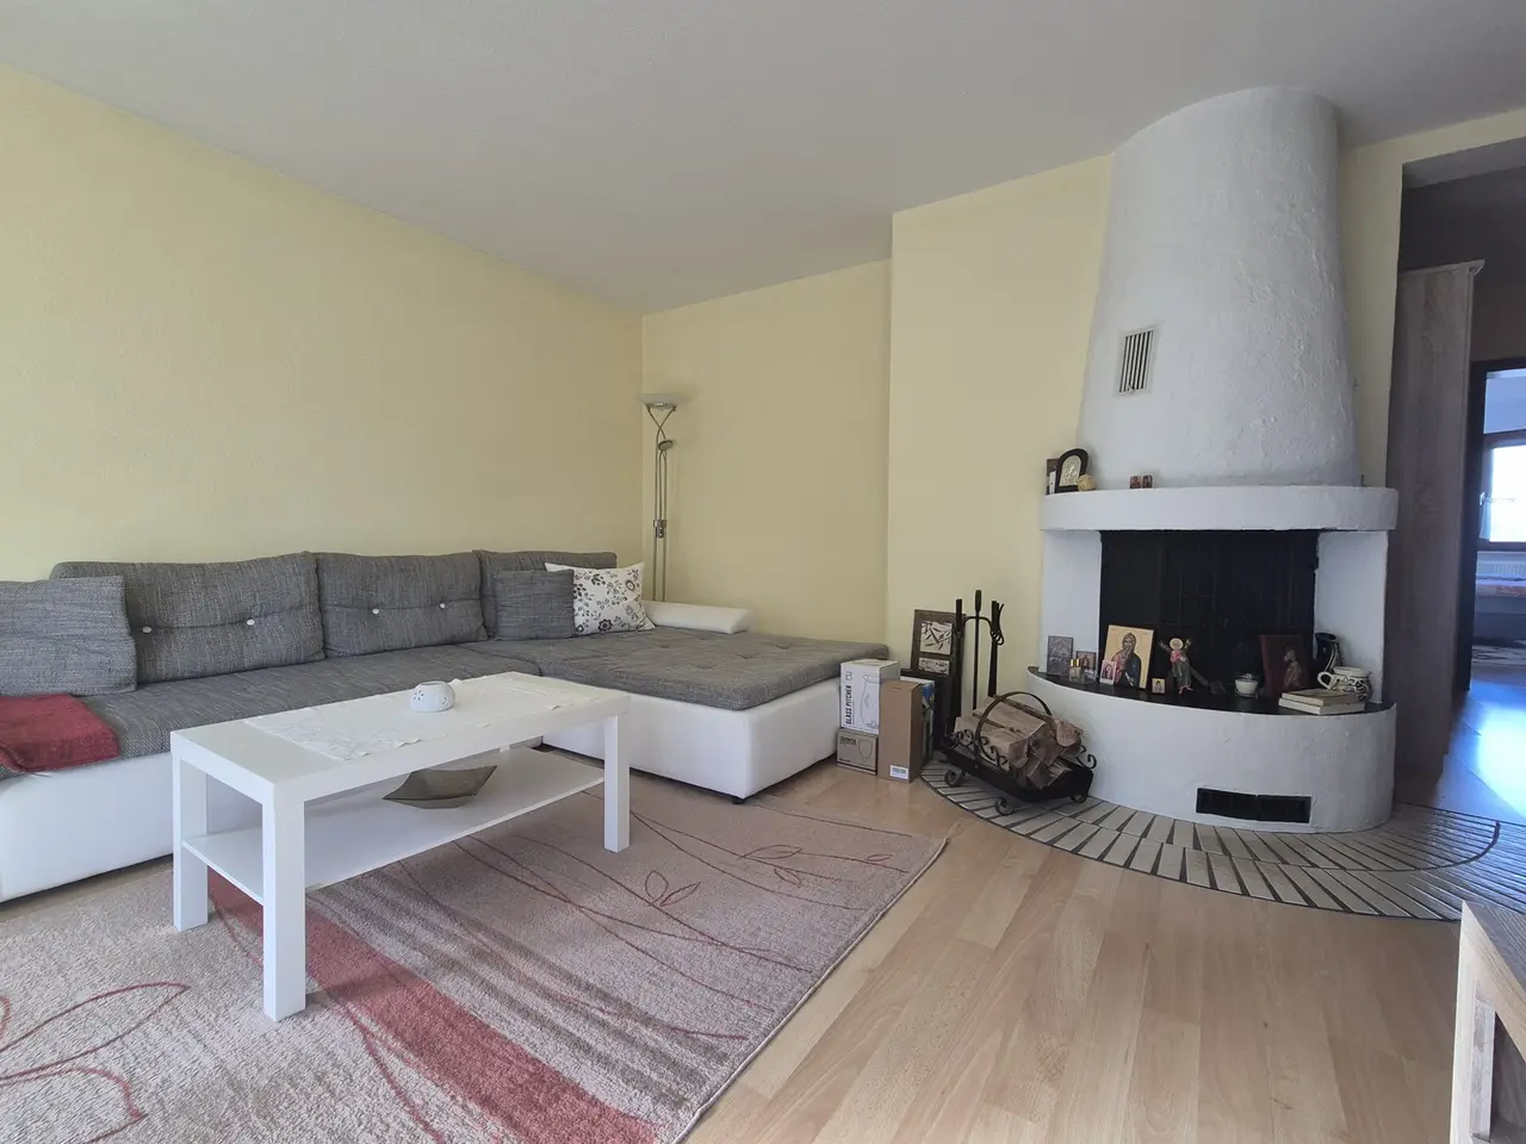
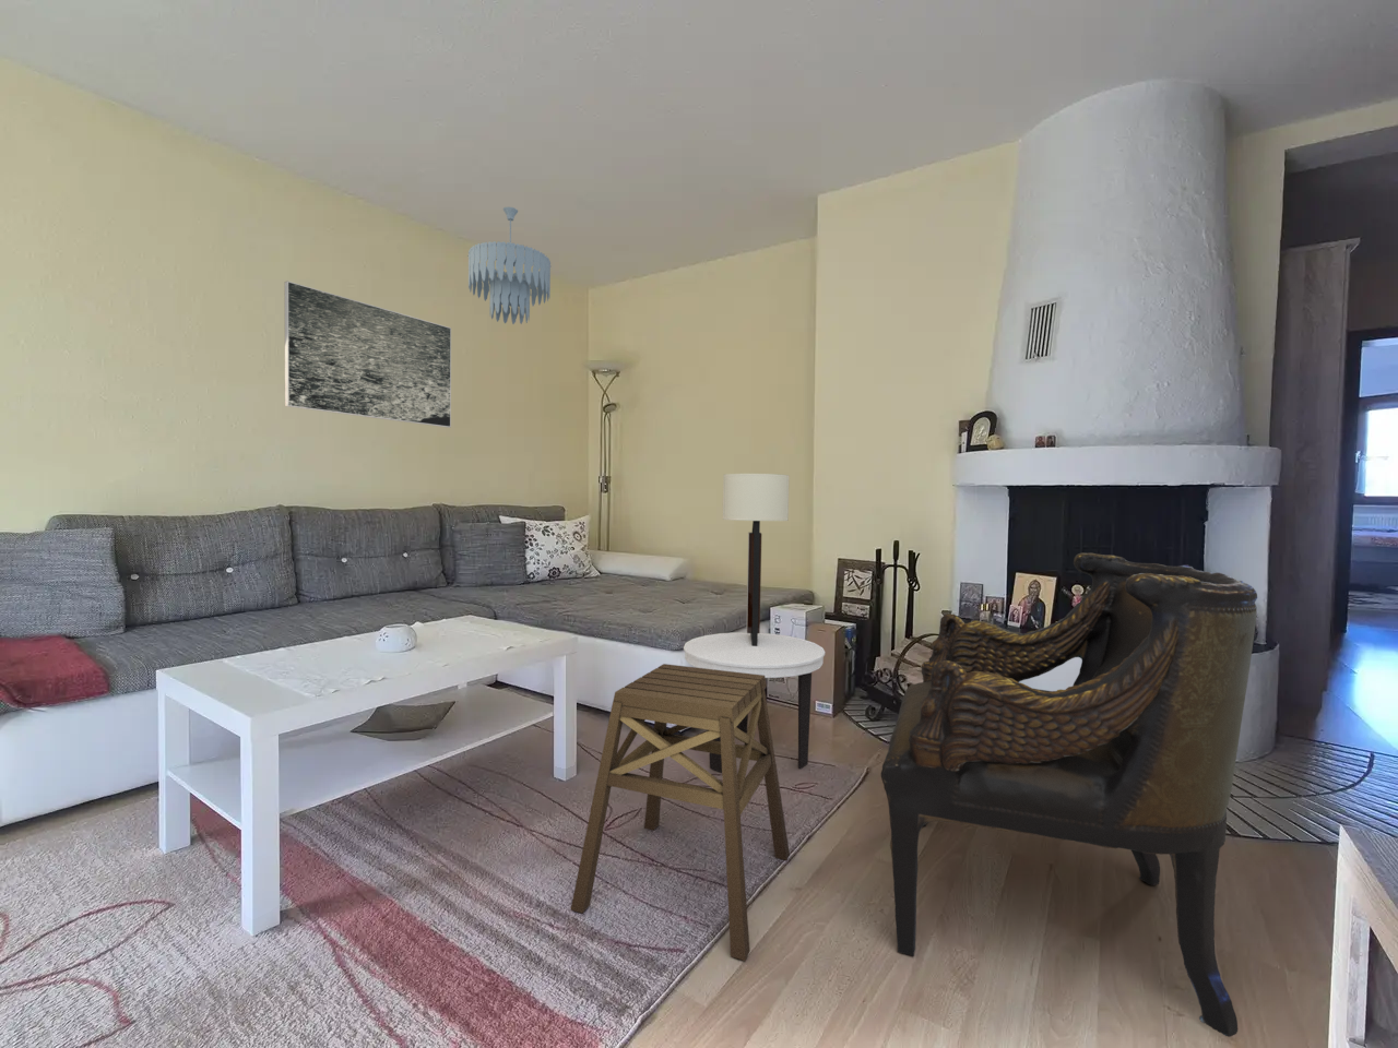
+ stool [570,663,790,962]
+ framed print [284,280,452,429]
+ ceiling light fixture [467,206,551,326]
+ wall sconce [722,472,789,646]
+ side table [682,631,826,773]
+ armchair [881,552,1258,1038]
